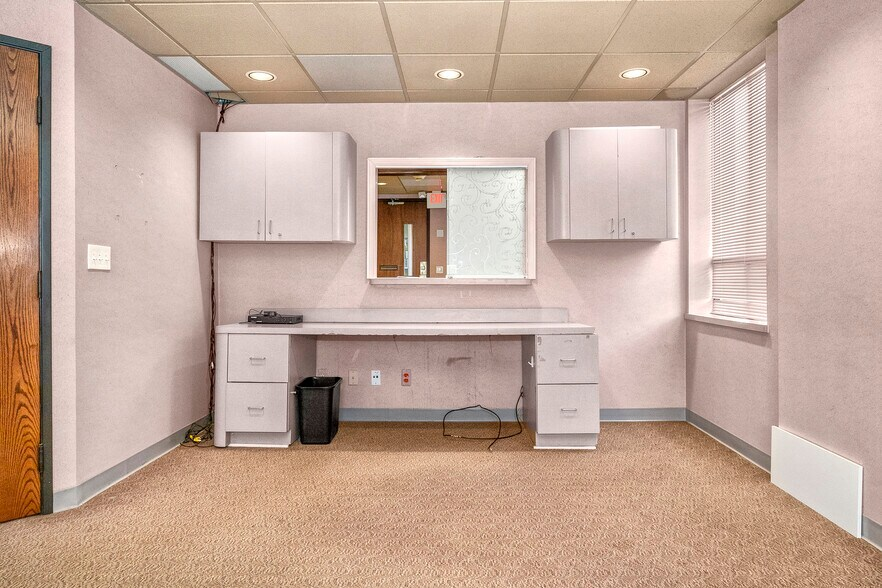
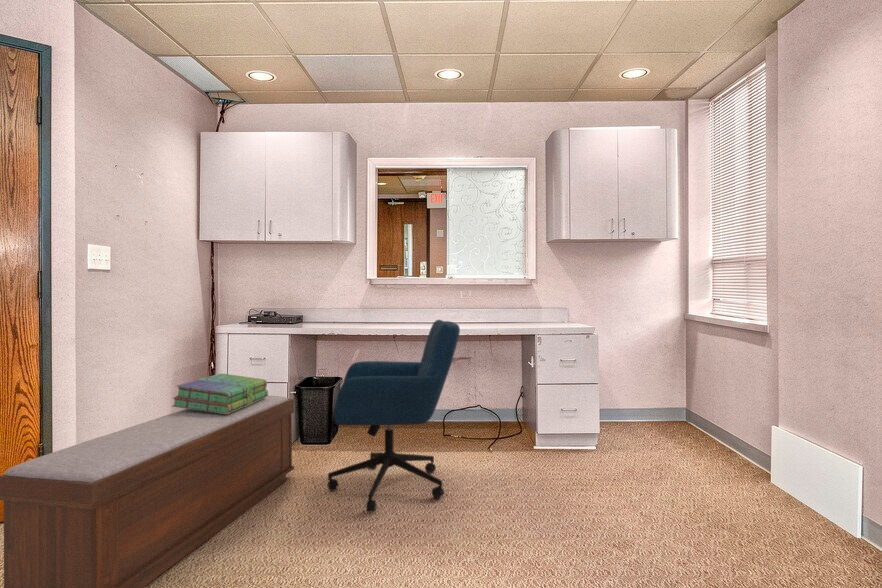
+ office chair [326,319,461,513]
+ stack of books [171,372,269,414]
+ bench [0,394,295,588]
